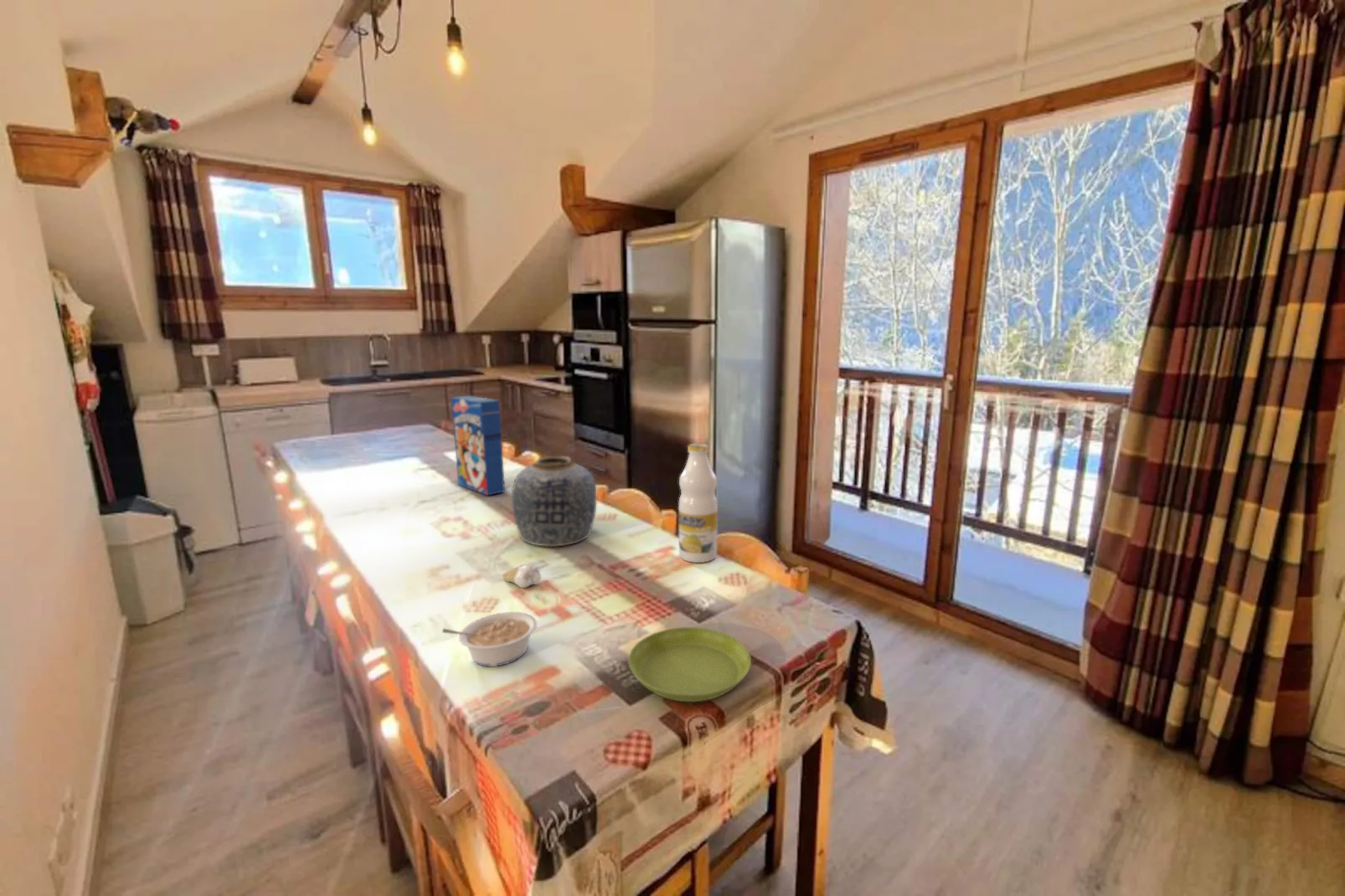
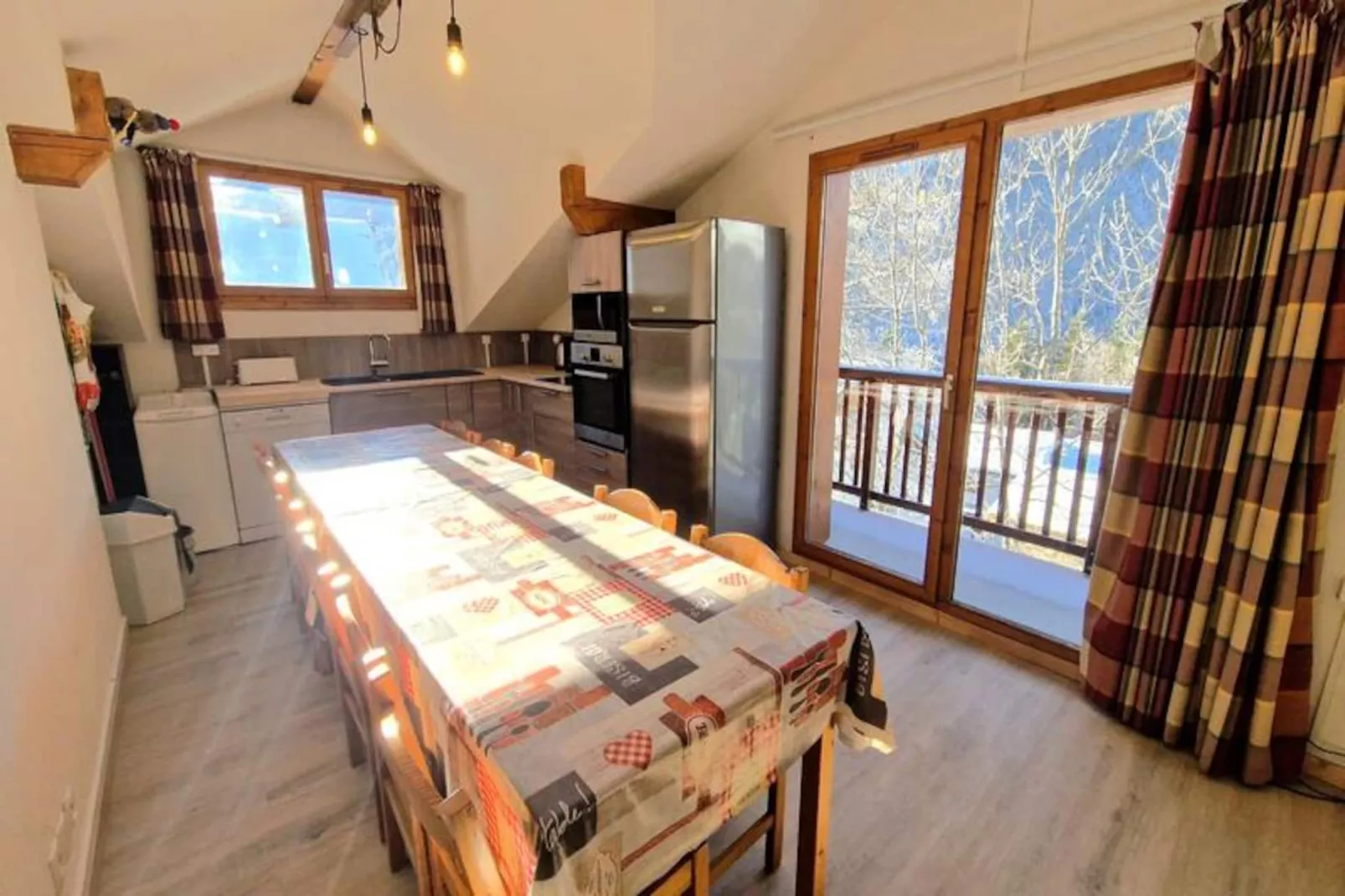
- milk bottle [678,443,719,564]
- cereal box [451,395,506,497]
- vase [511,455,597,548]
- saucer [628,626,752,703]
- tooth [502,563,543,589]
- legume [441,611,539,667]
